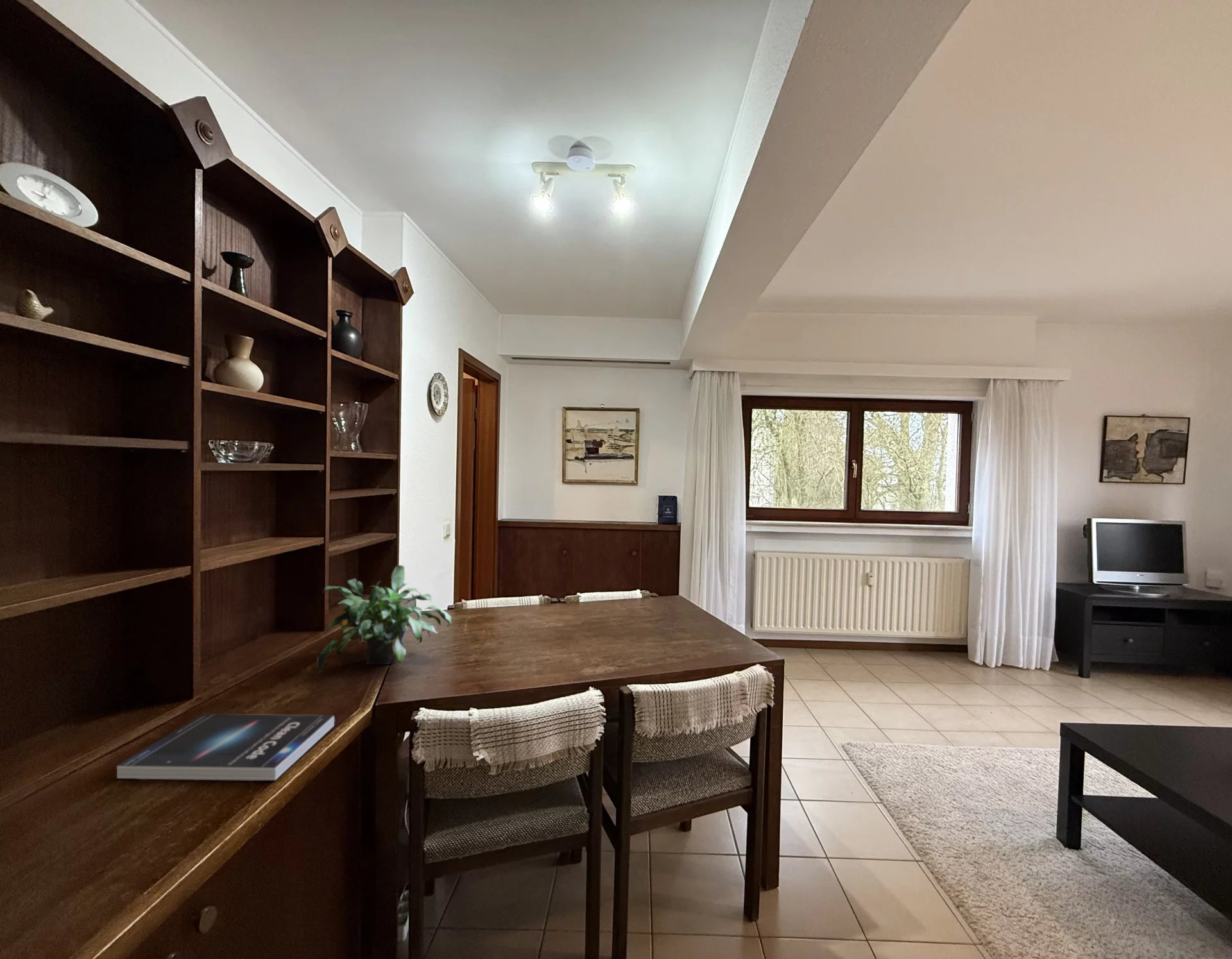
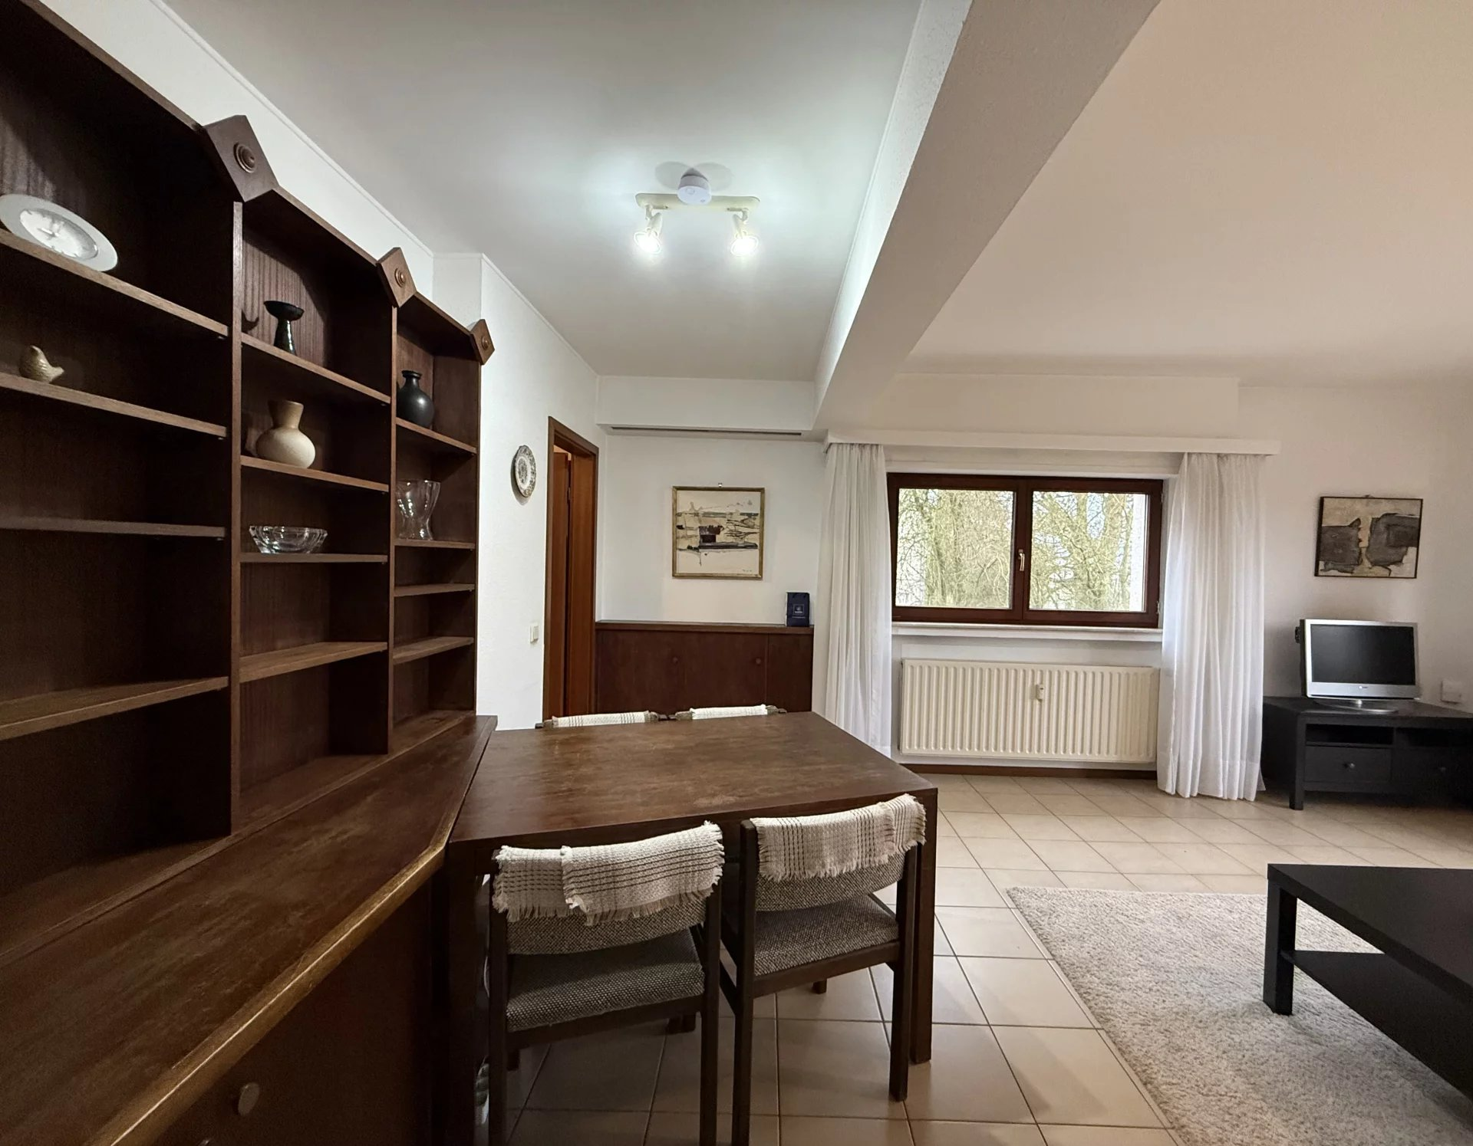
- potted plant [316,564,452,674]
- book [116,713,336,781]
